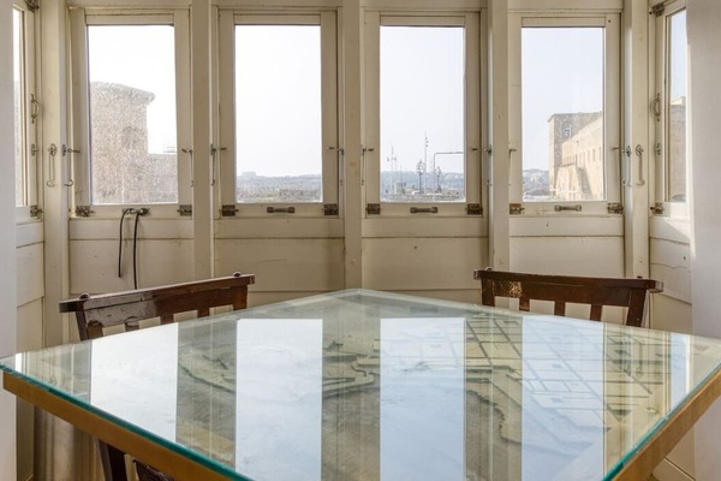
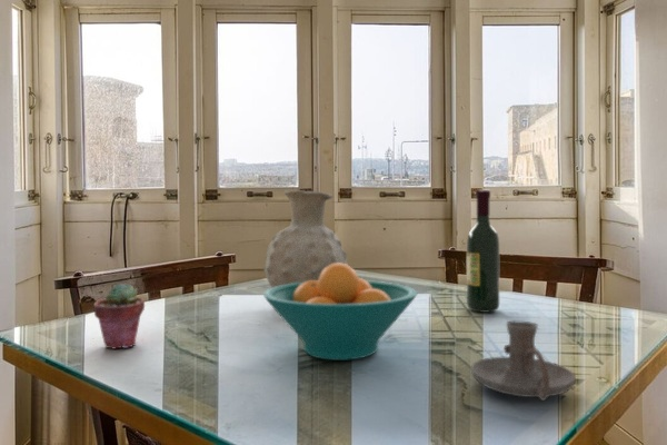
+ potted succulent [92,281,146,350]
+ vase [262,189,349,288]
+ candle holder [470,320,577,402]
+ wine bottle [466,189,500,314]
+ fruit bowl [262,264,418,362]
